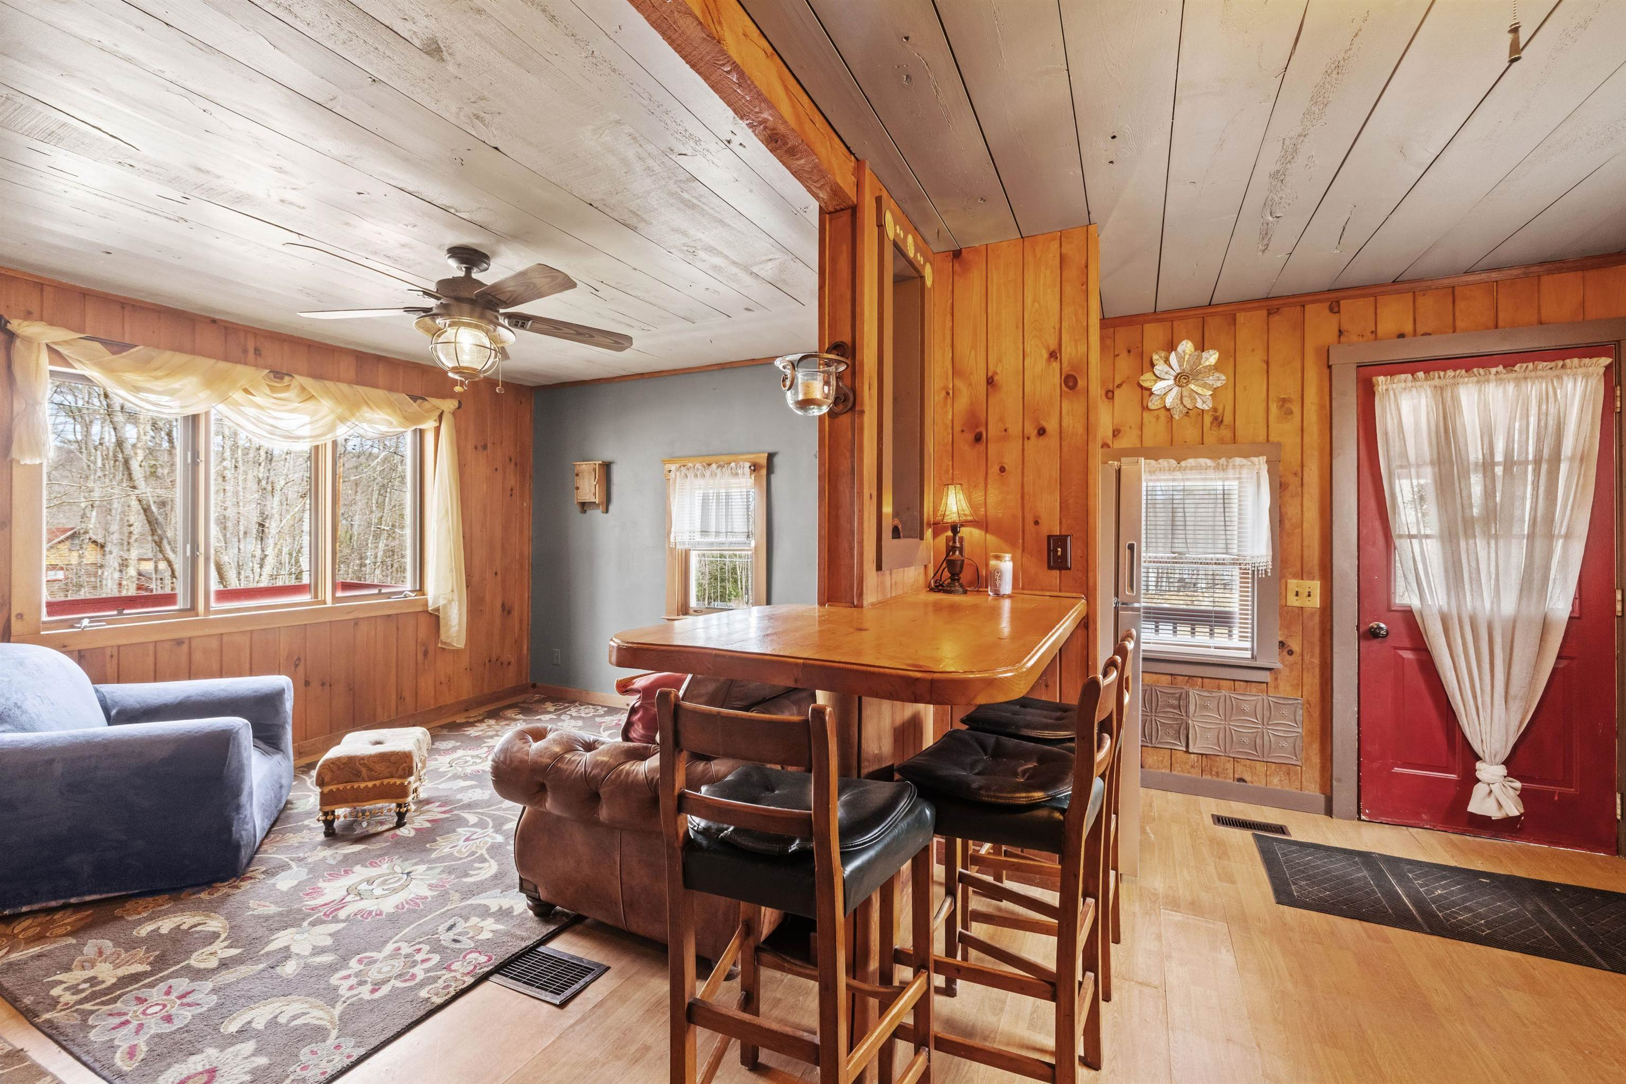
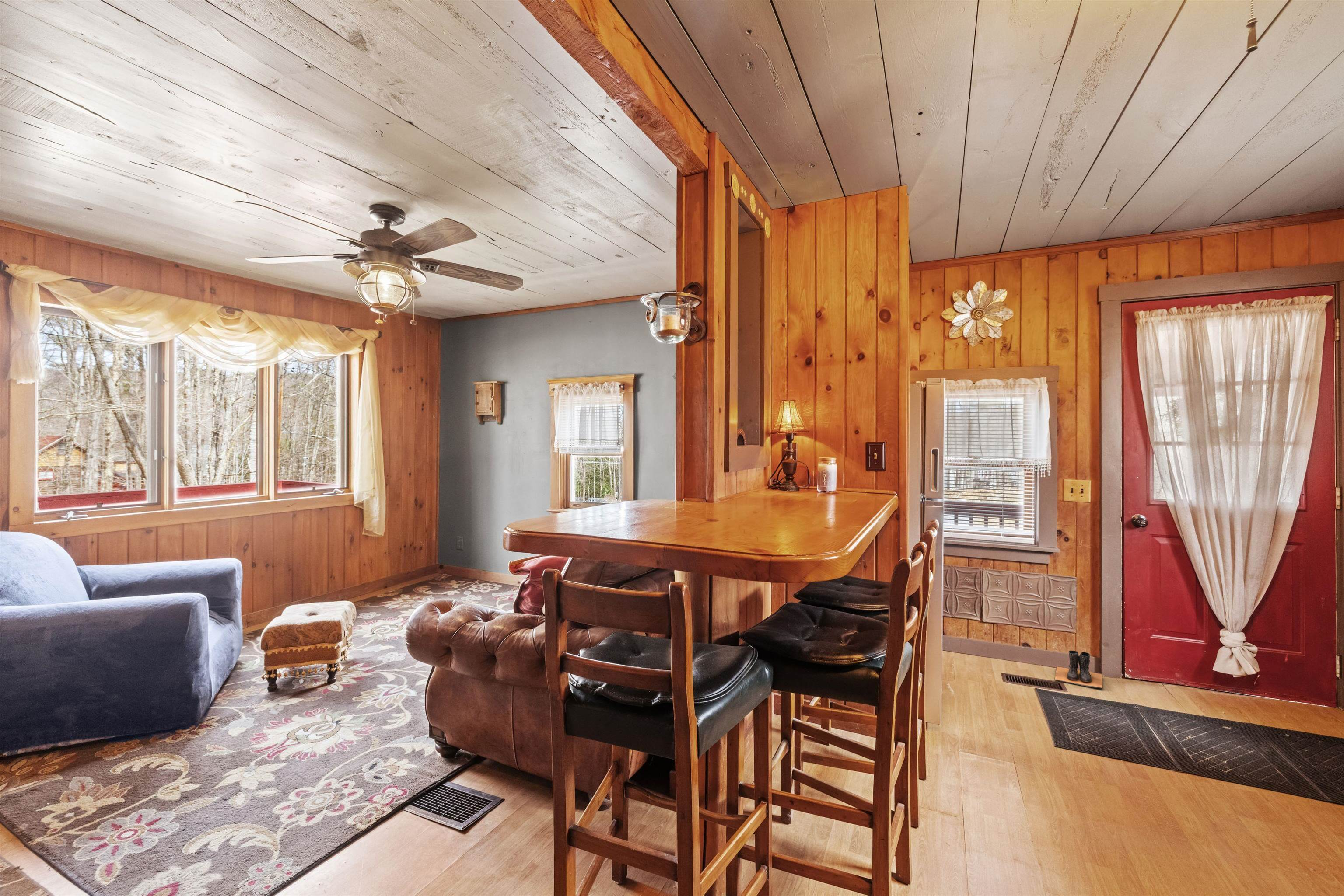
+ boots [1054,650,1103,689]
